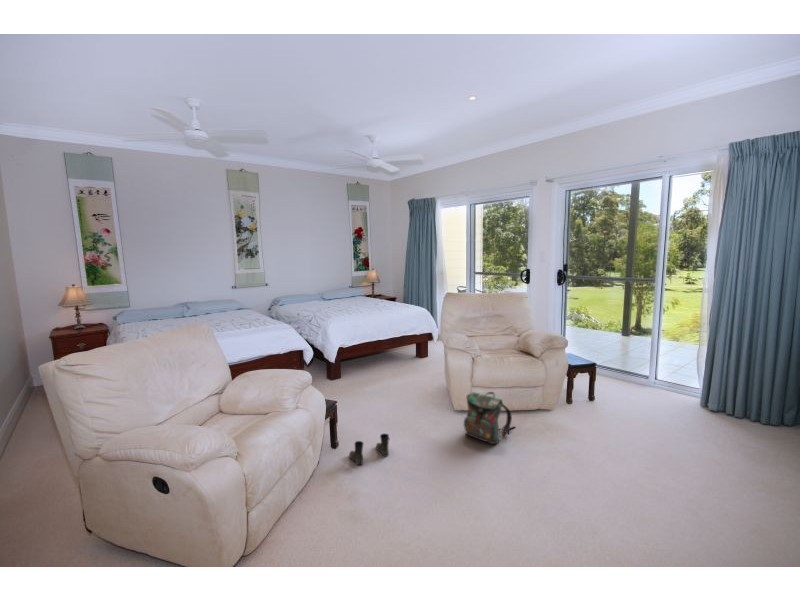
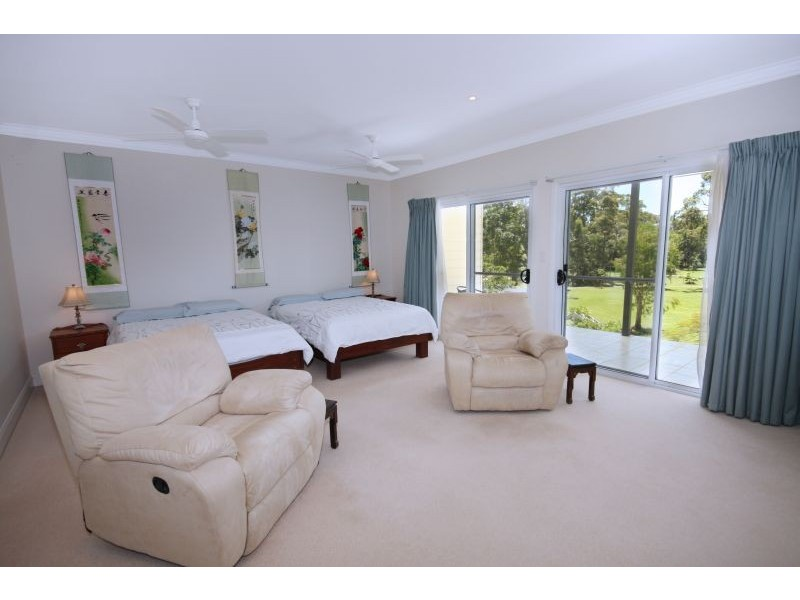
- boots [348,433,390,466]
- backpack [463,391,516,445]
